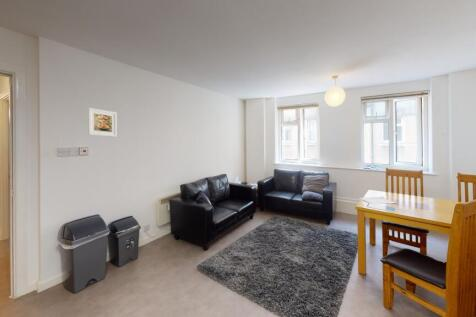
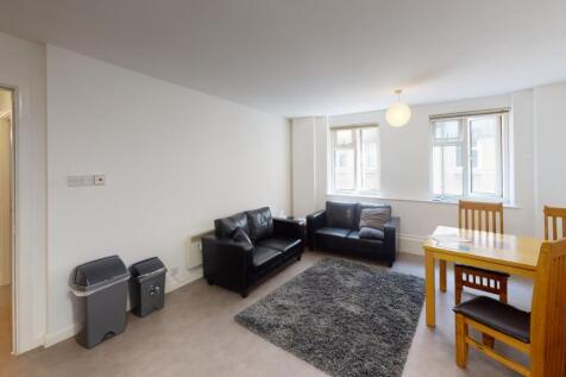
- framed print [87,107,118,138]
